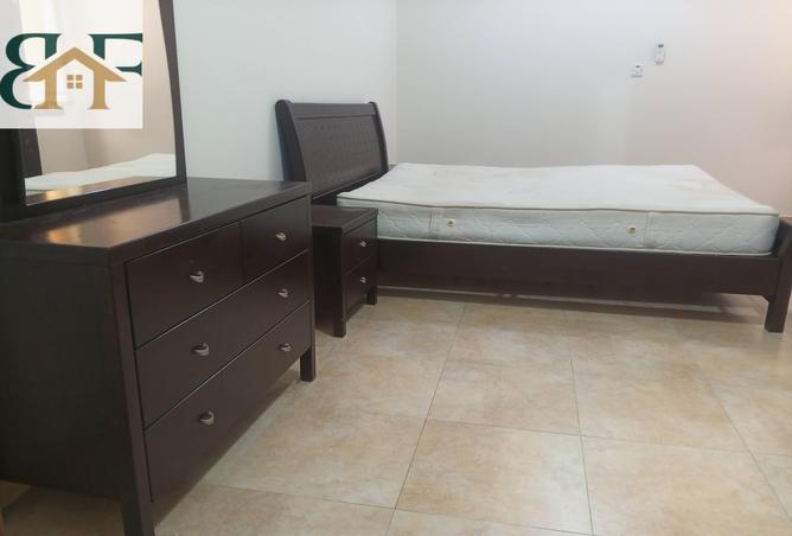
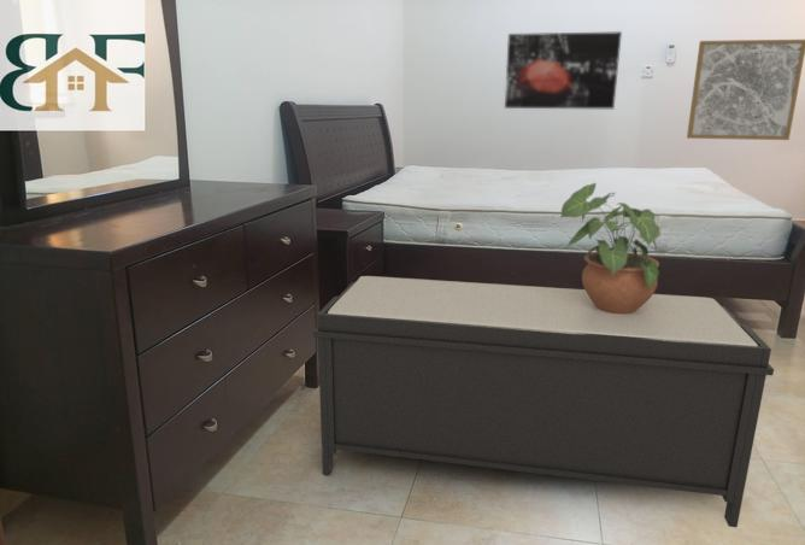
+ wall art [504,30,623,110]
+ wall art [686,39,805,141]
+ potted plant [560,182,662,313]
+ bench [312,275,775,528]
